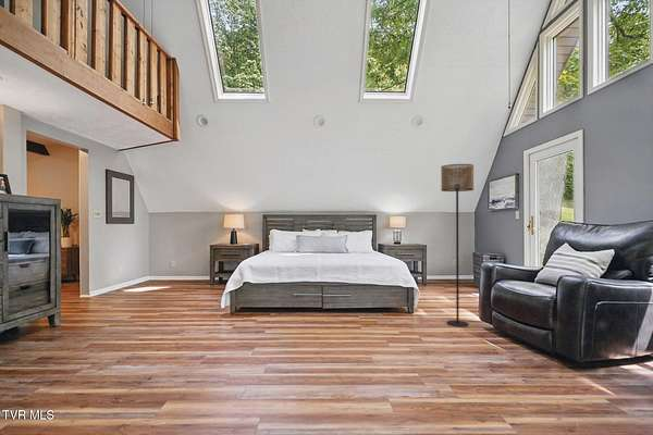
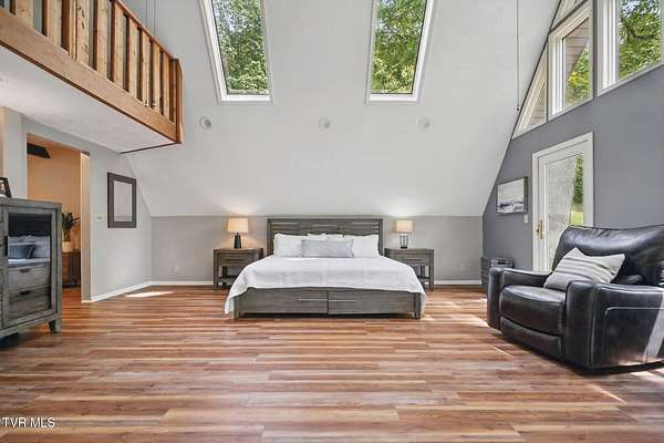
- floor lamp [440,163,475,327]
